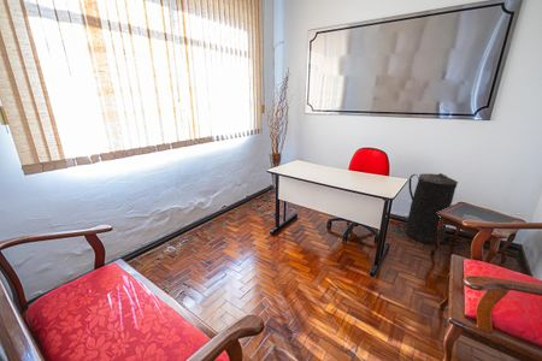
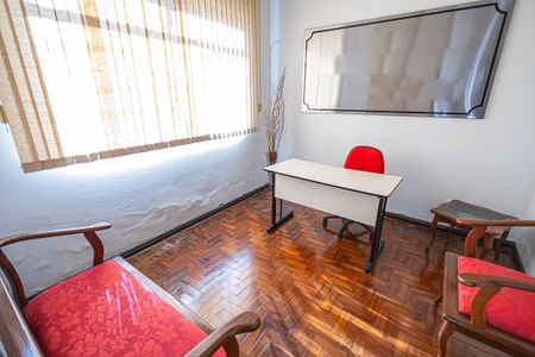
- trash can [403,172,459,244]
